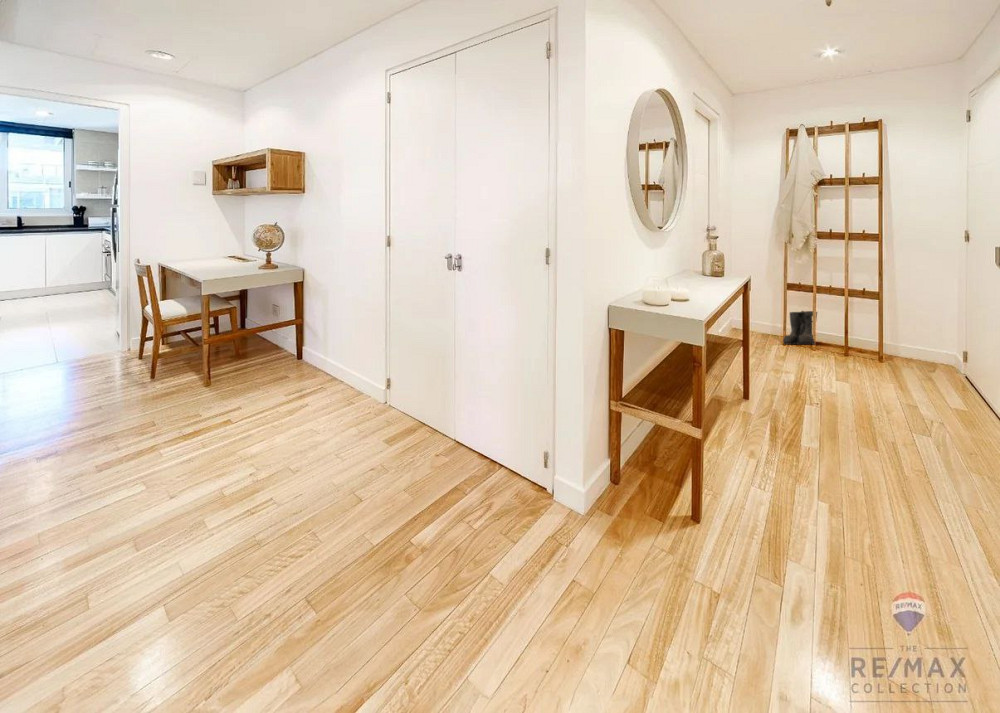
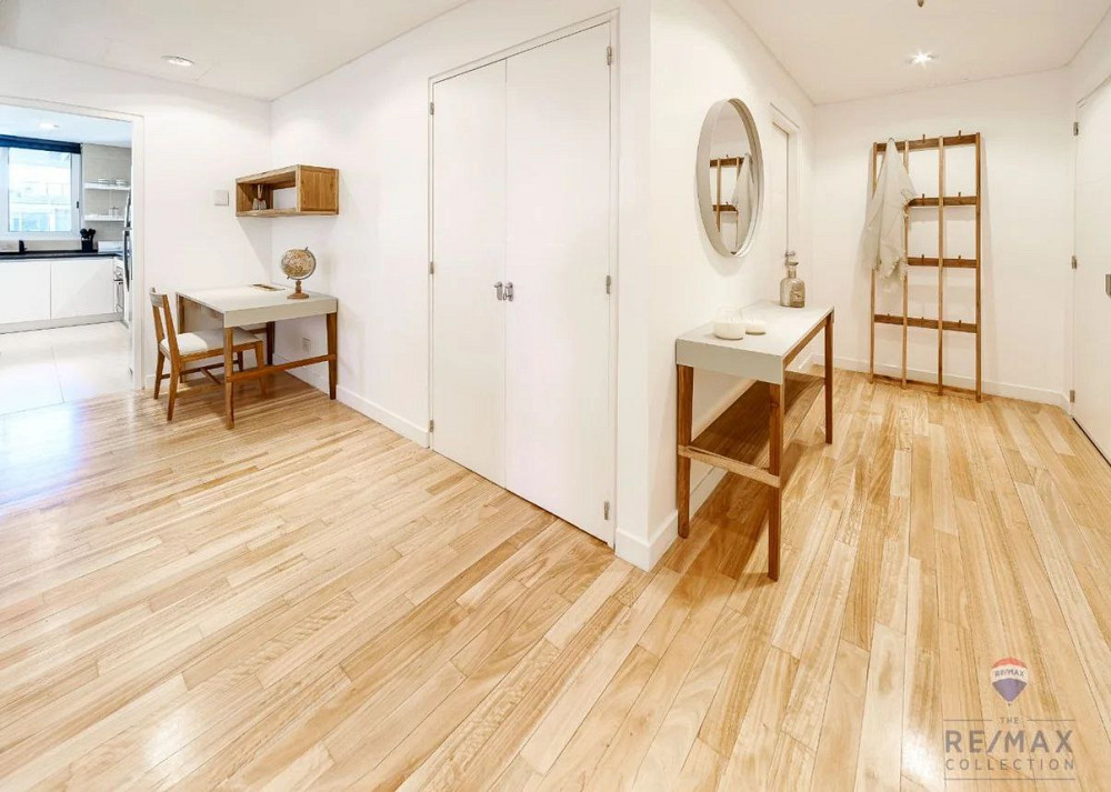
- boots [782,310,818,346]
